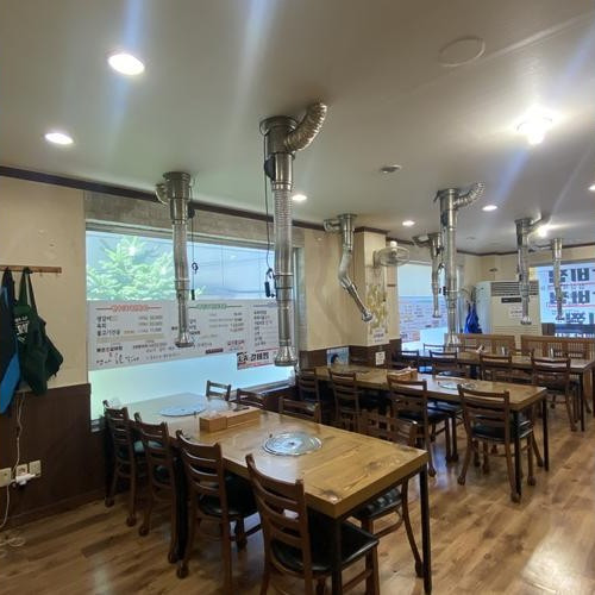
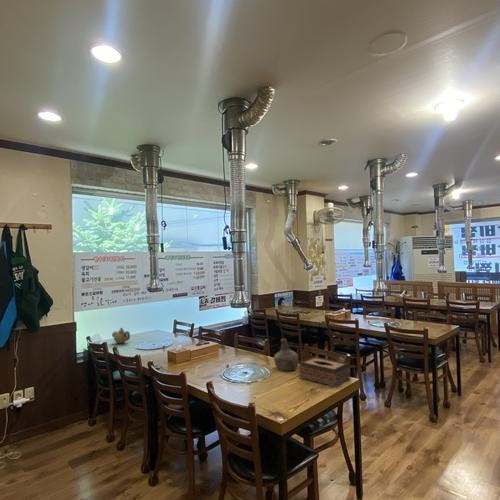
+ tissue box [298,355,351,389]
+ teapot [111,327,131,345]
+ bottle [273,337,300,372]
